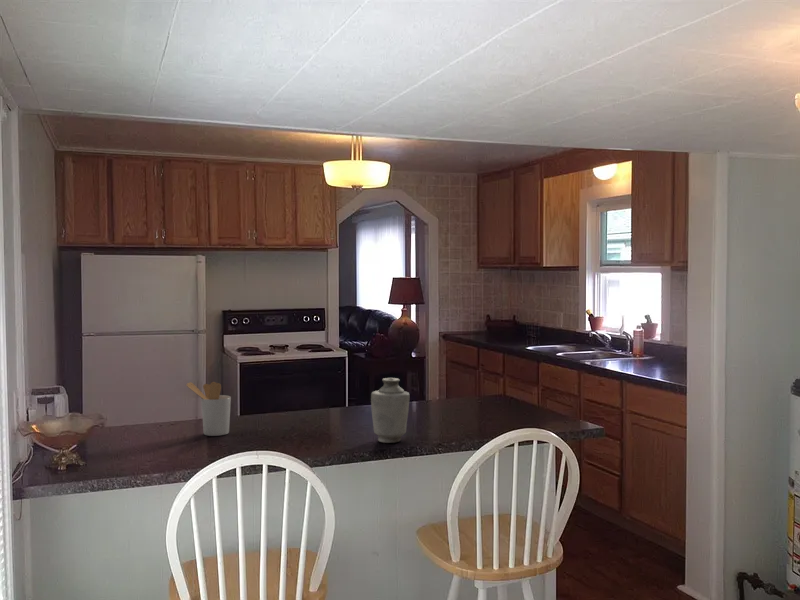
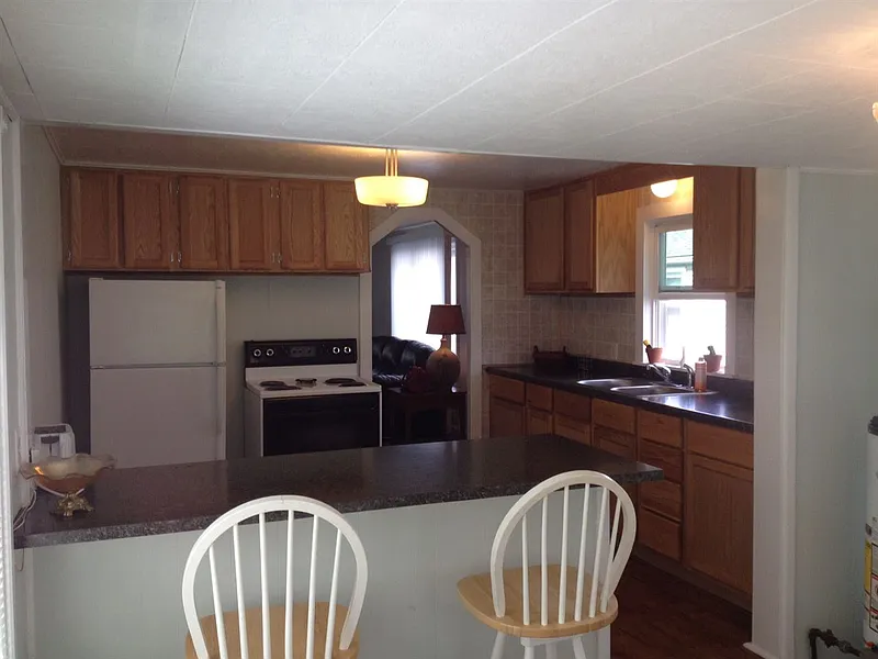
- utensil holder [185,381,232,437]
- vase [370,377,410,444]
